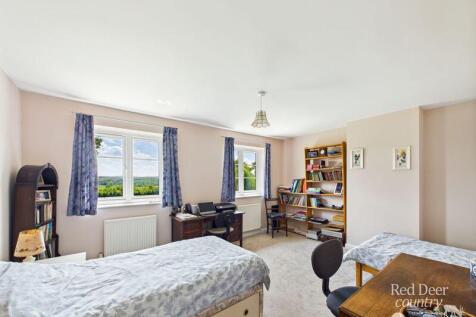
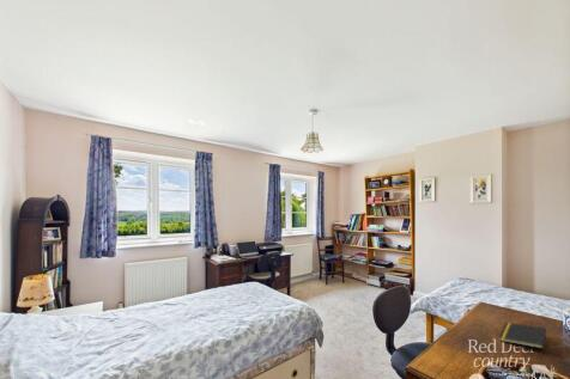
+ notepad [497,322,547,350]
